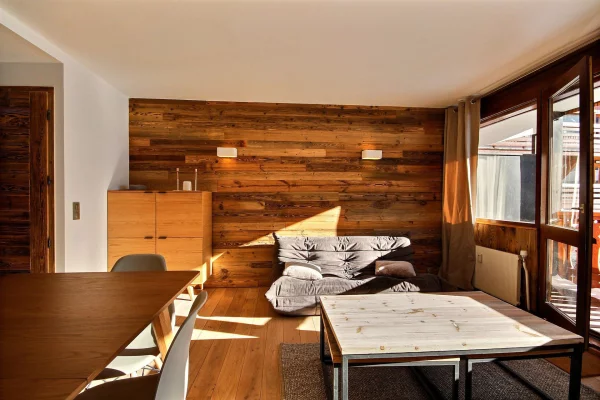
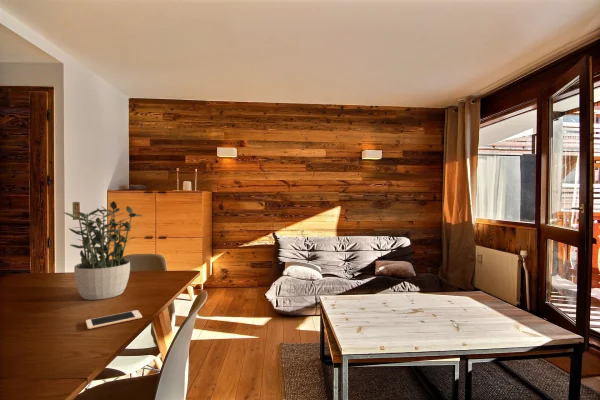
+ potted plant [62,200,143,301]
+ cell phone [85,309,143,330]
